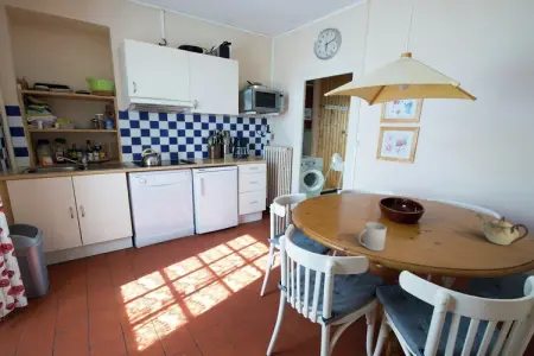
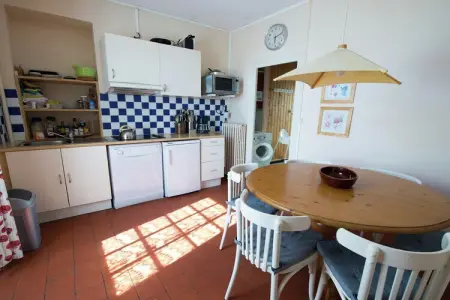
- teapot [475,214,529,246]
- mug [357,221,388,253]
